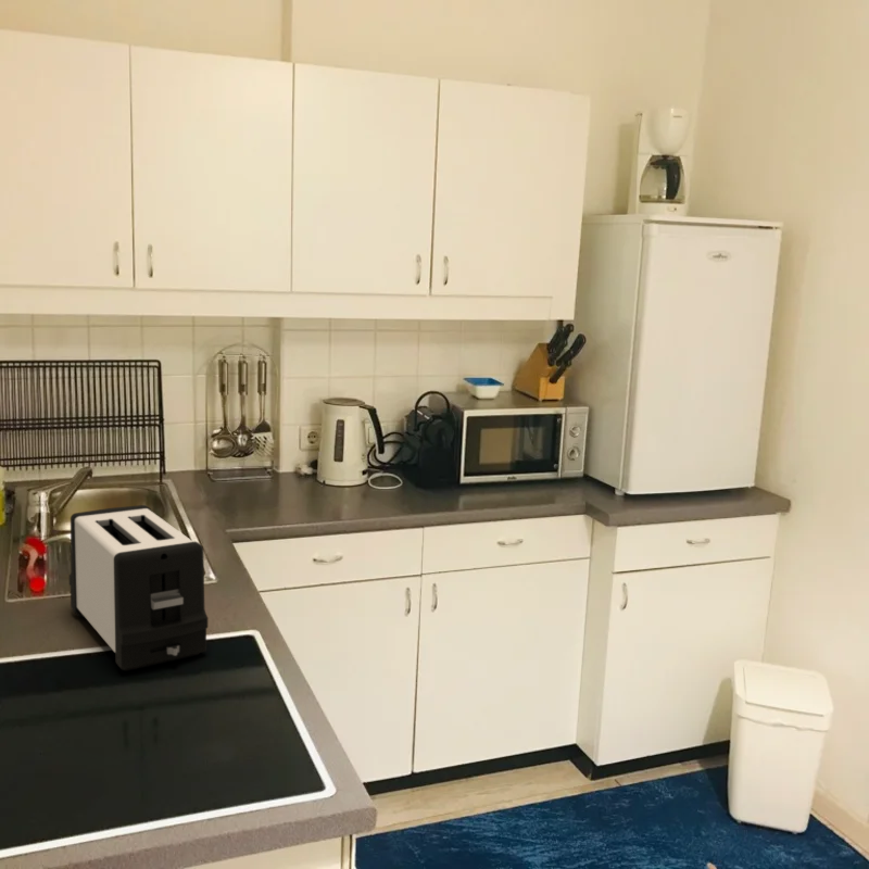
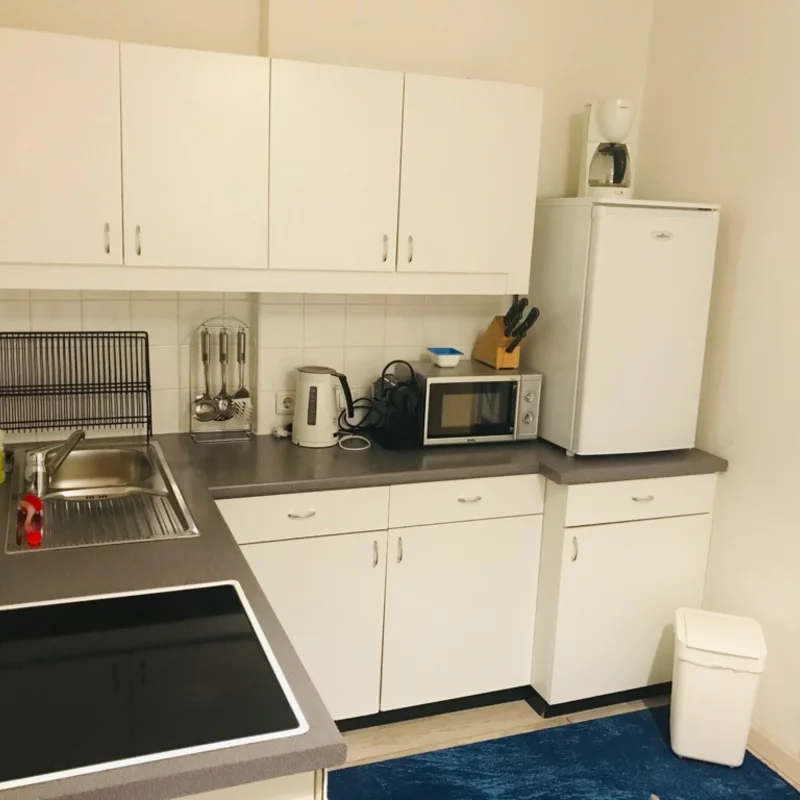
- toaster [68,504,209,671]
